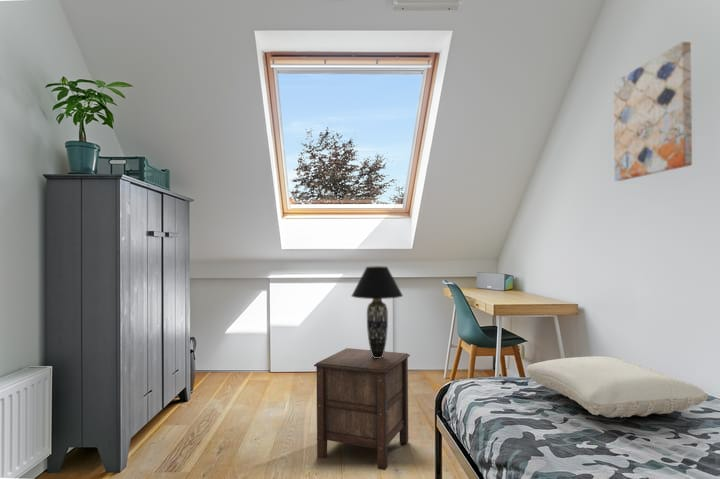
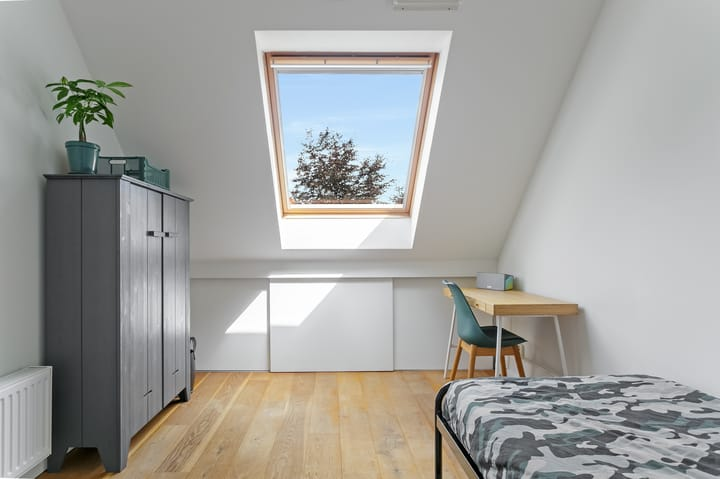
- table lamp [350,265,404,358]
- wall art [613,41,693,182]
- pillow [525,355,708,418]
- nightstand [313,347,411,471]
